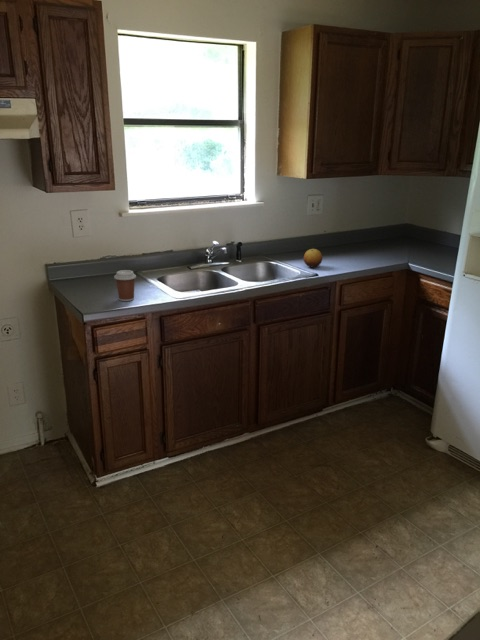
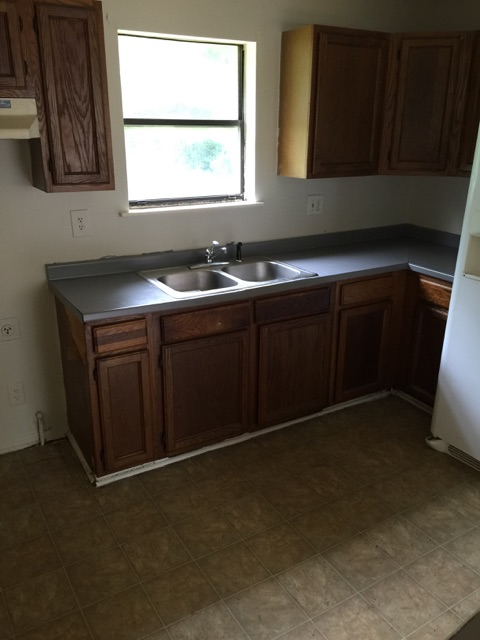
- fruit [303,248,323,269]
- coffee cup [113,269,137,302]
